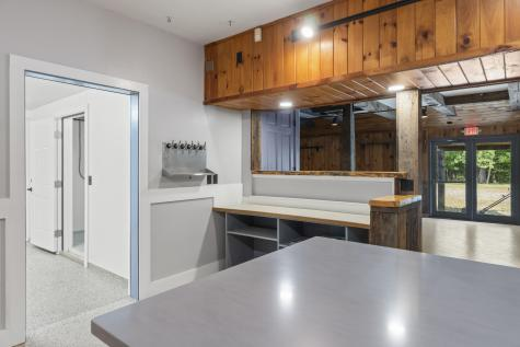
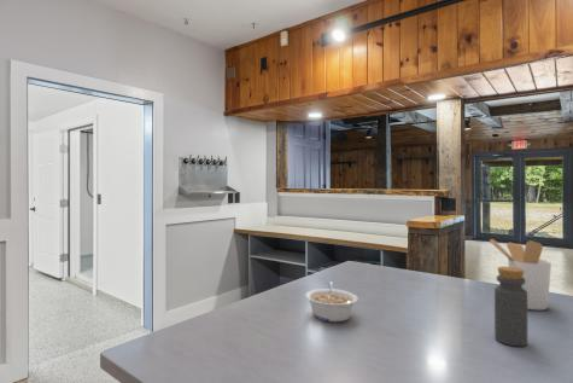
+ legume [304,280,359,323]
+ bottle [493,266,528,347]
+ utensil holder [489,238,552,312]
